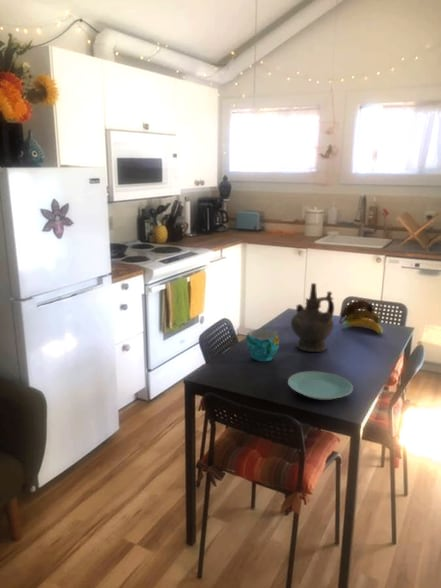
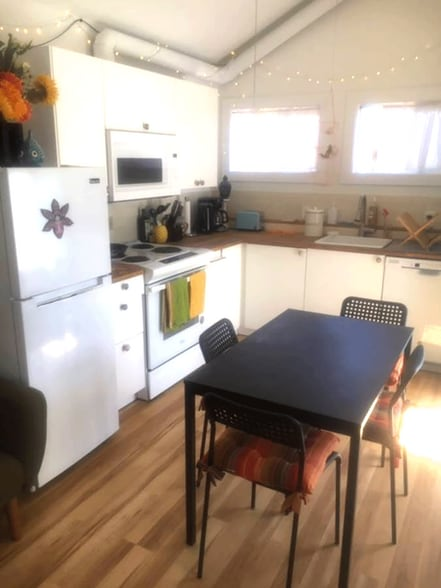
- plate [287,370,354,401]
- banana [338,299,384,335]
- cup [245,329,280,362]
- ceremonial vessel [290,282,335,353]
